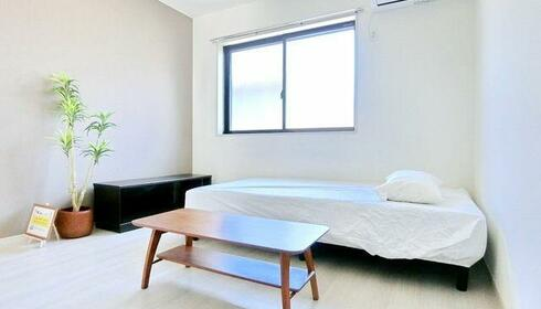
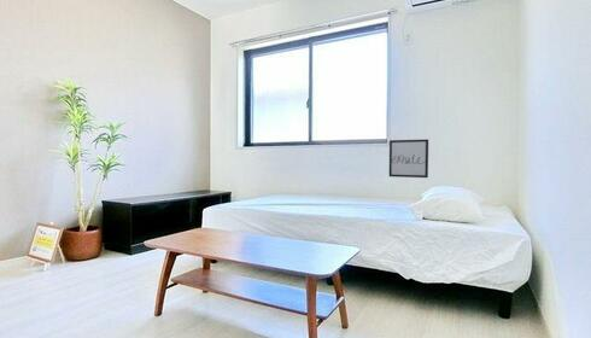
+ wall art [388,138,429,179]
